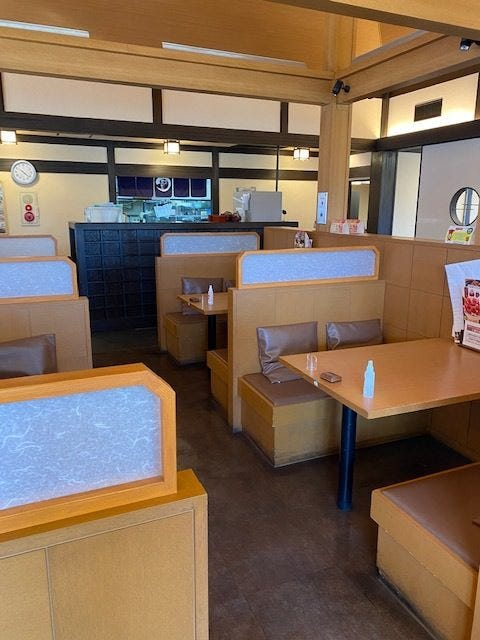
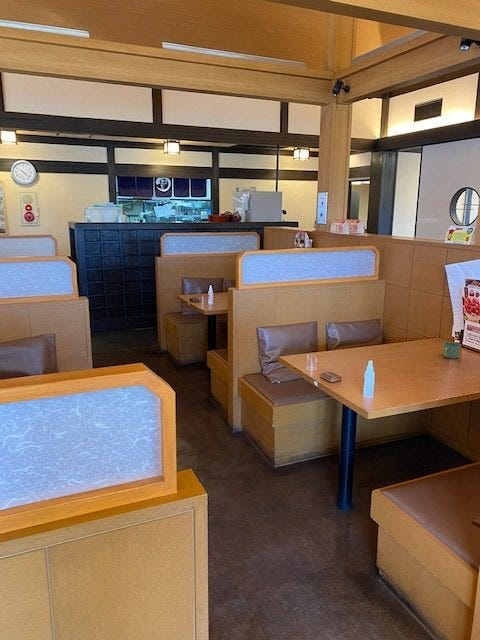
+ mug [442,341,462,360]
